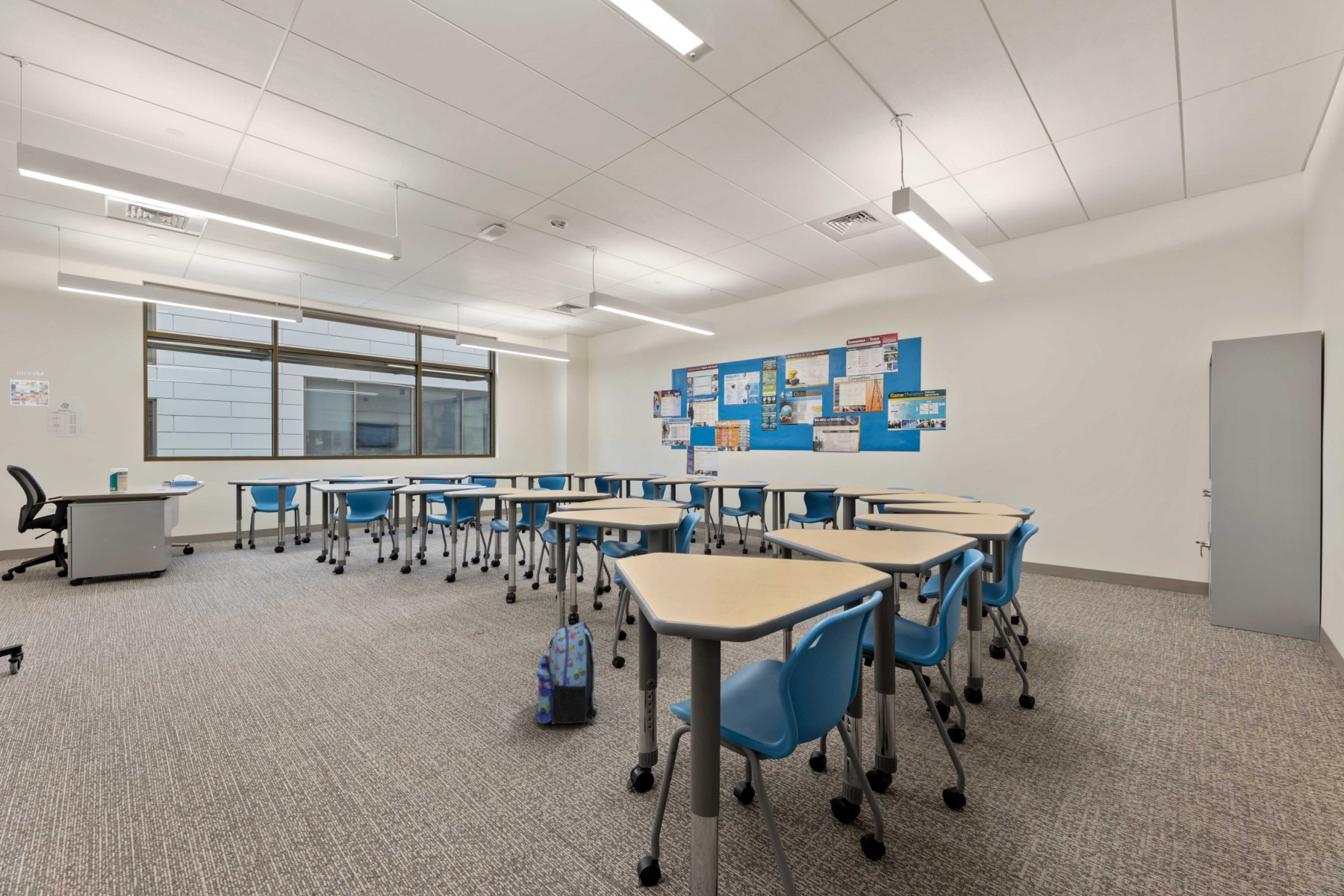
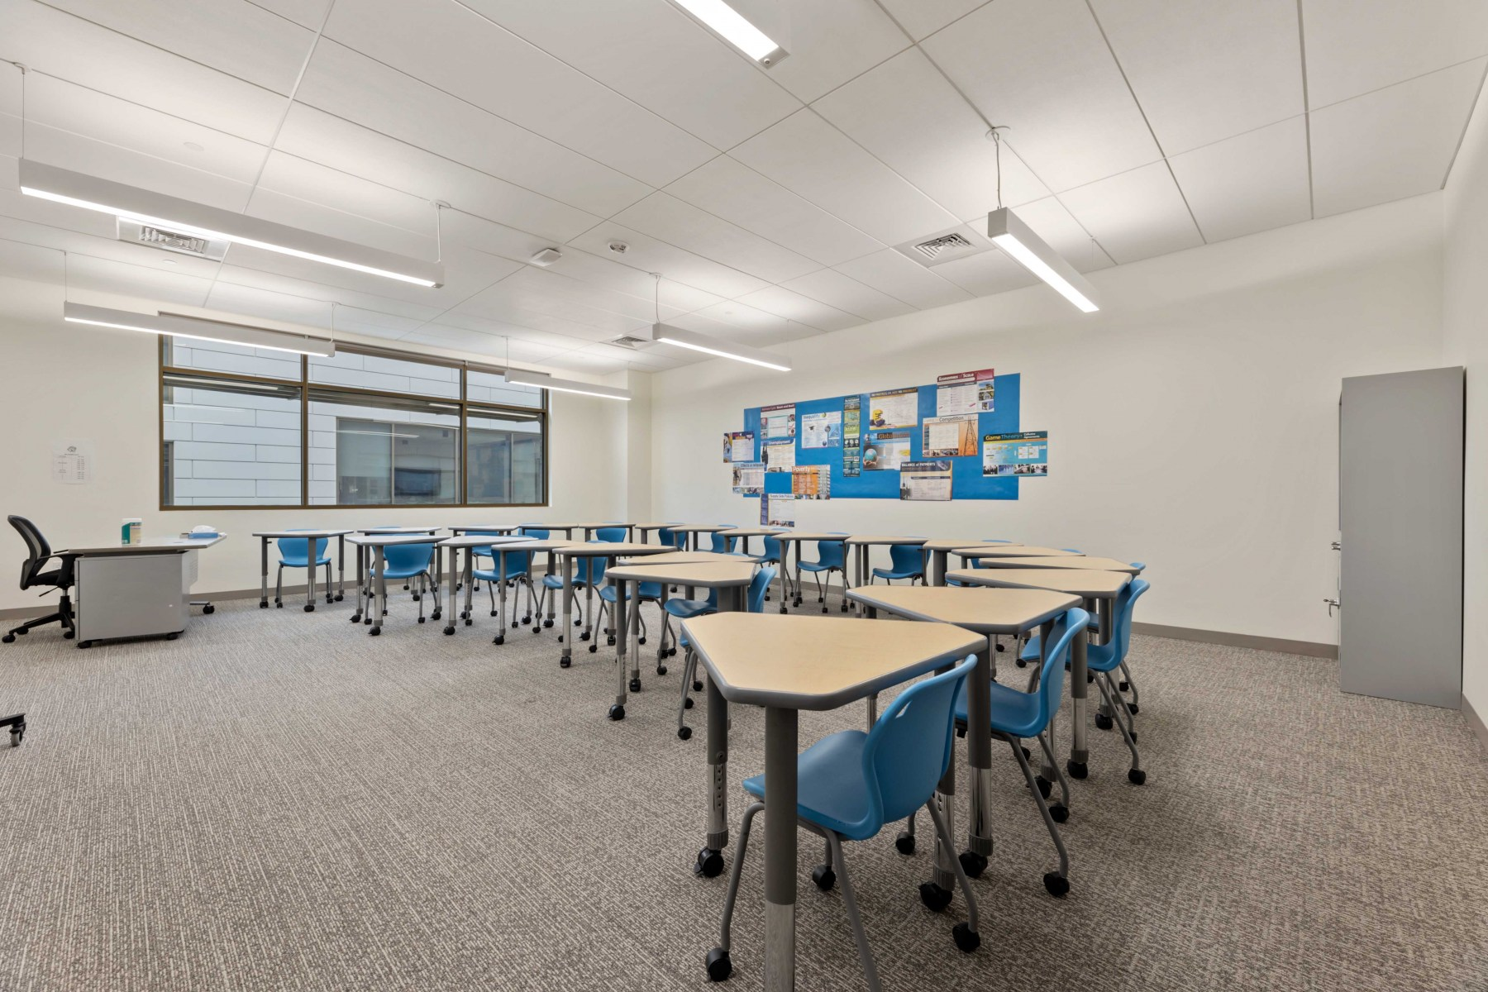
- calendar [10,370,50,407]
- backpack [536,620,598,725]
